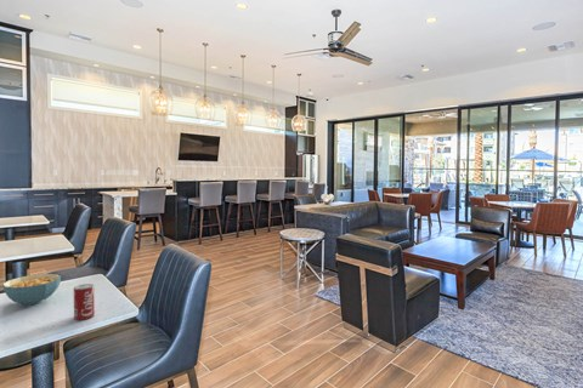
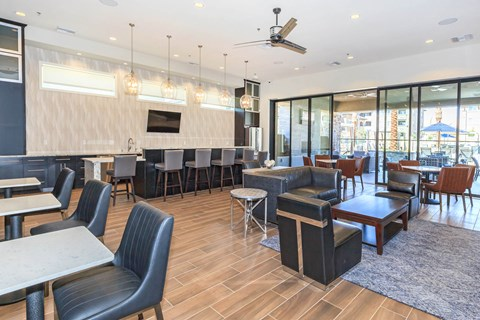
- beverage can [73,283,96,321]
- cereal bowl [1,273,62,306]
